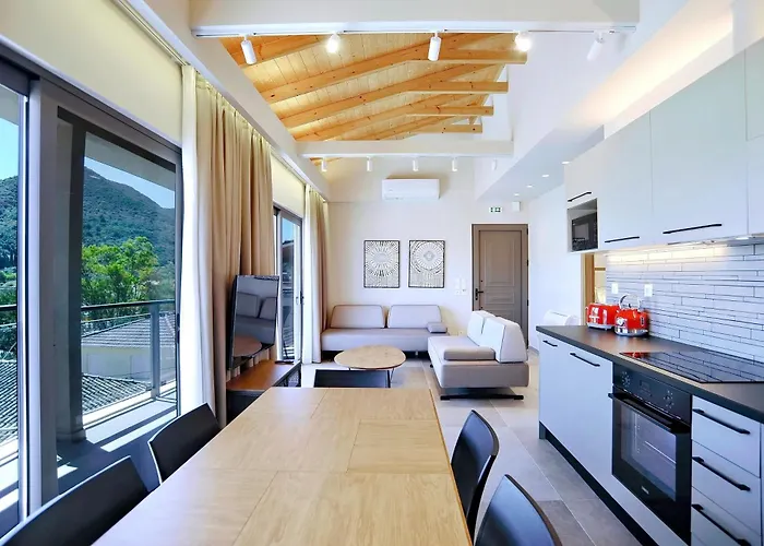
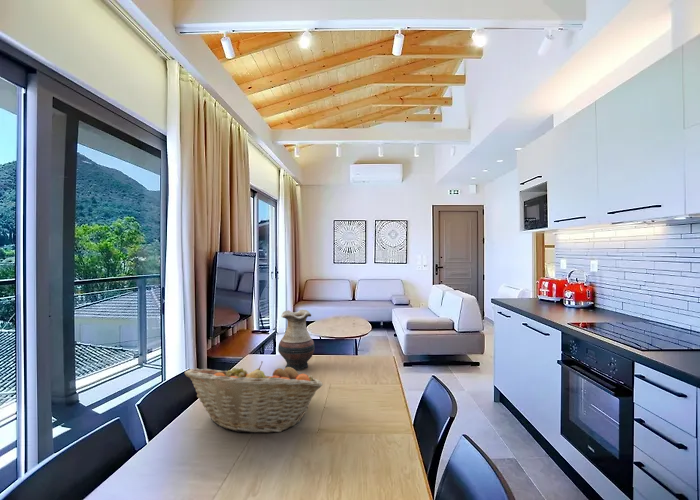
+ fruit basket [184,361,324,434]
+ vase [277,309,316,371]
